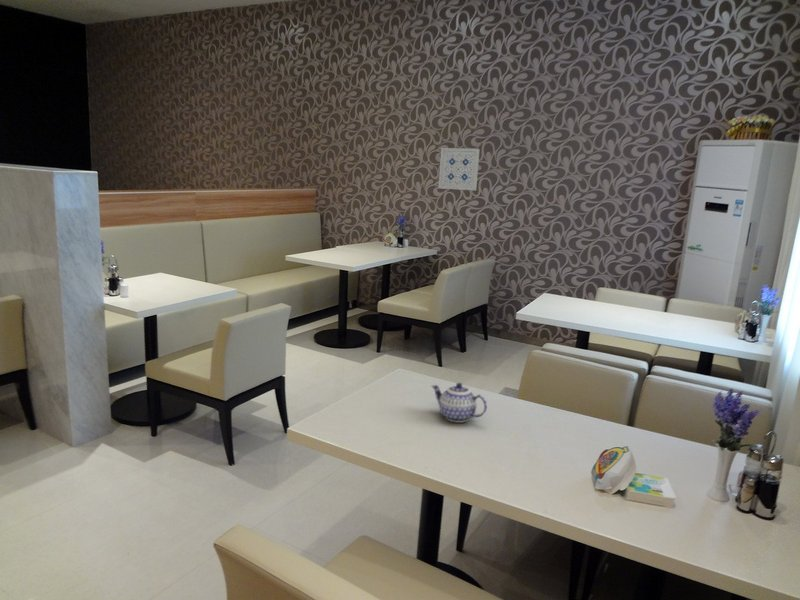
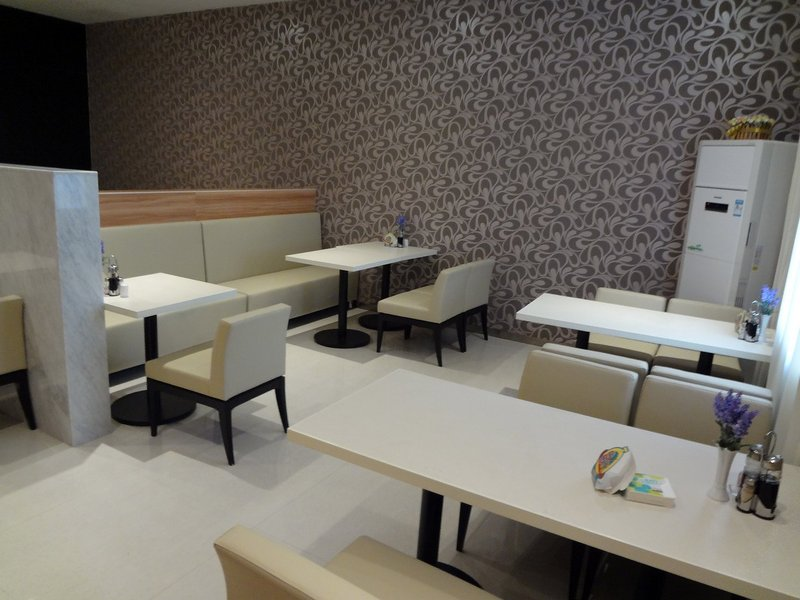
- teapot [430,382,488,424]
- wall art [438,147,481,191]
